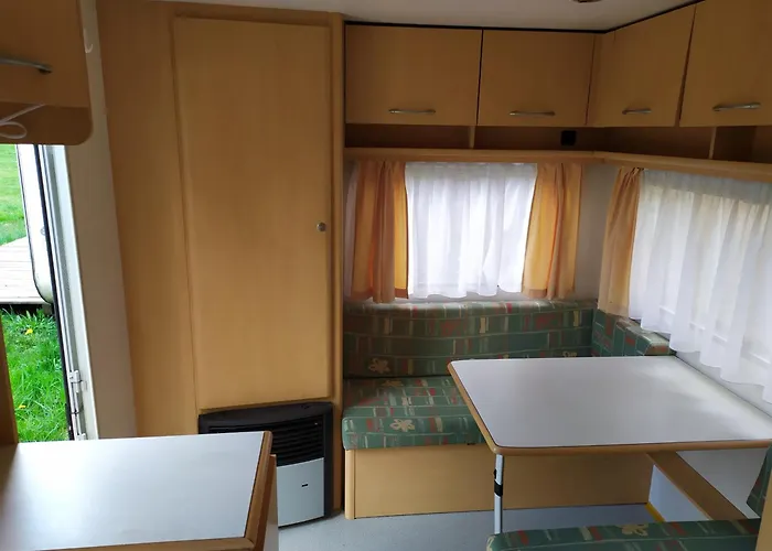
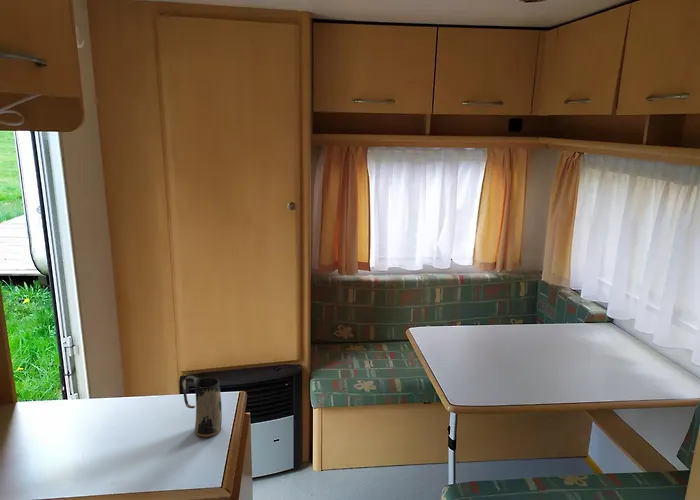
+ mug [181,375,223,438]
